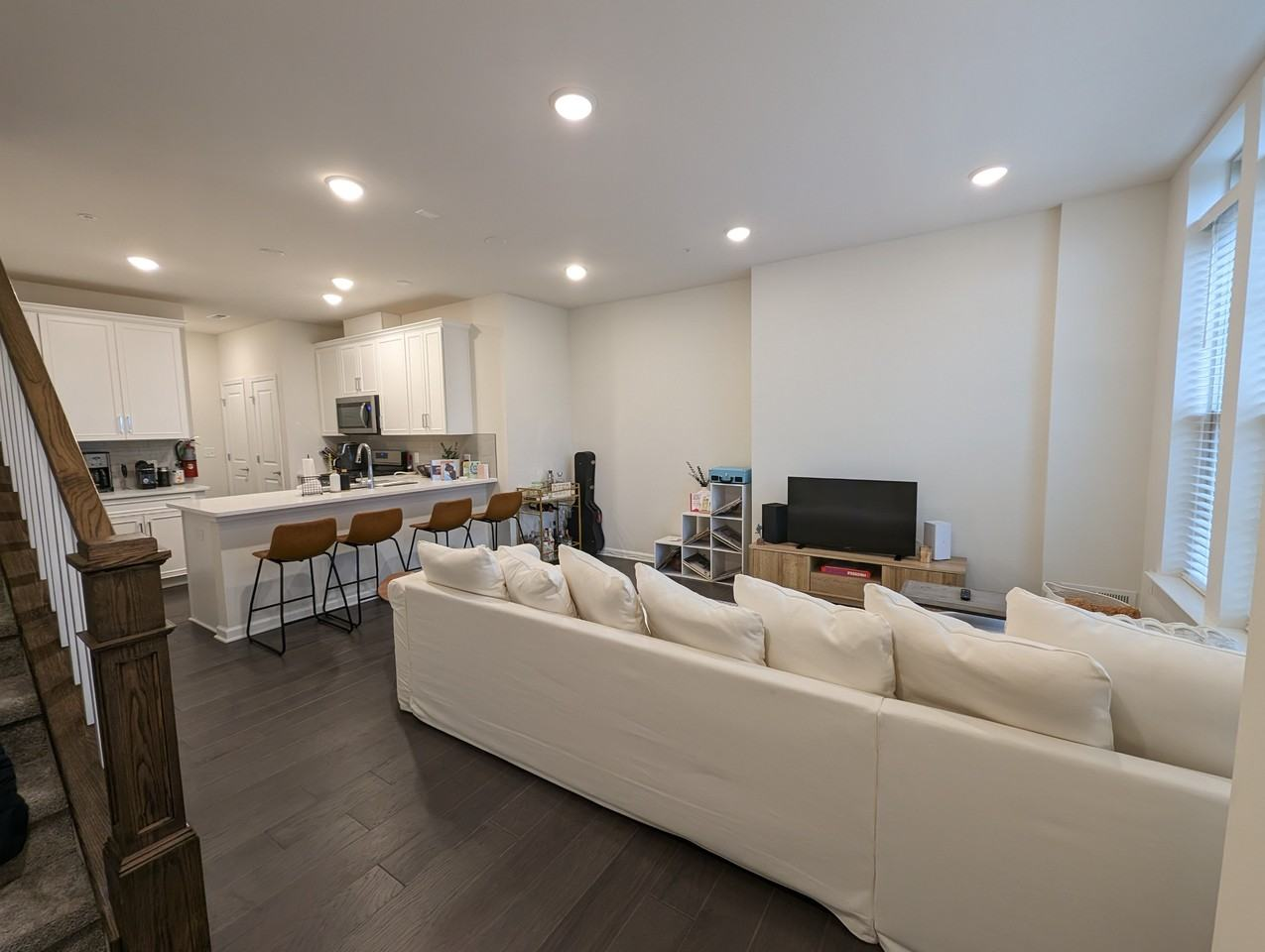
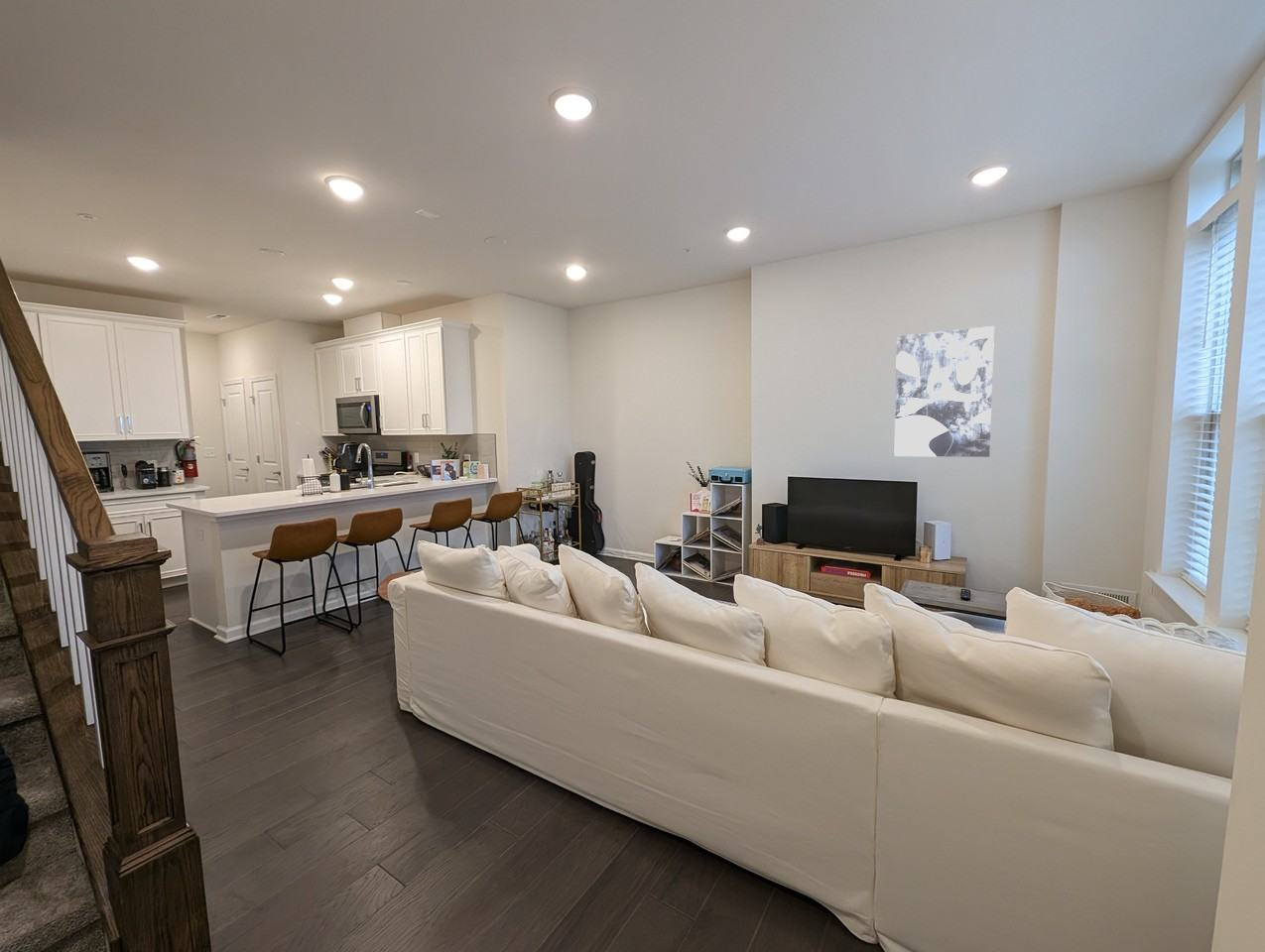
+ wall art [893,325,995,458]
